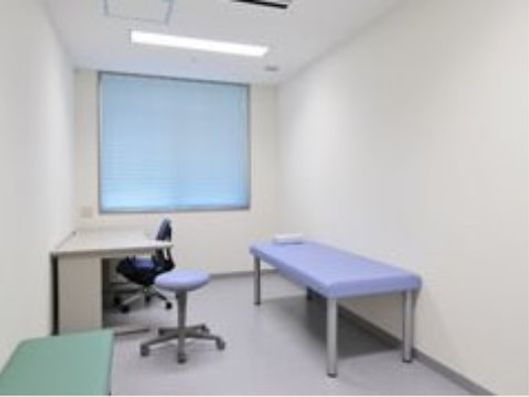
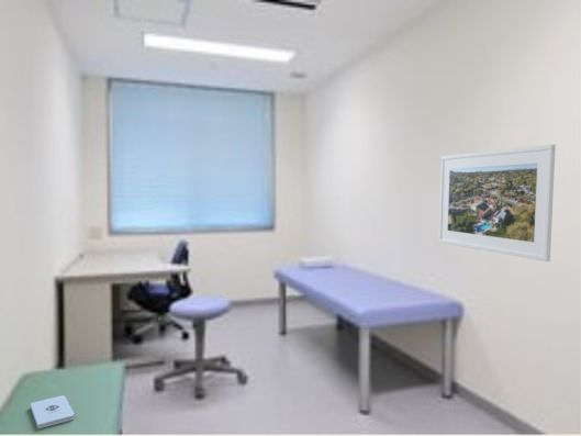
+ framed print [437,143,557,262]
+ notepad [30,394,76,429]
